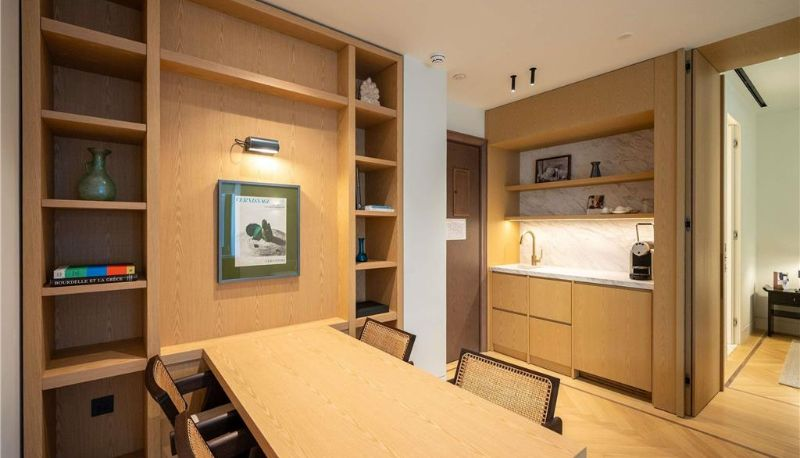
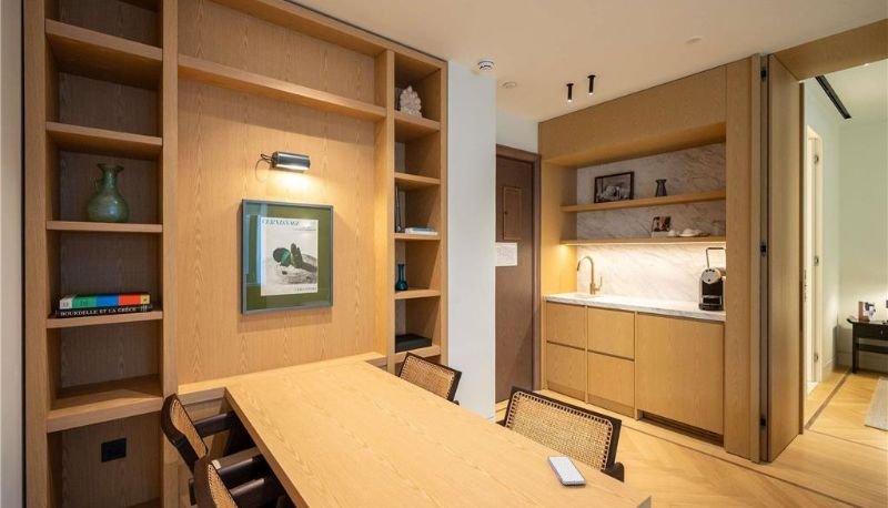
+ smartphone [546,455,587,486]
